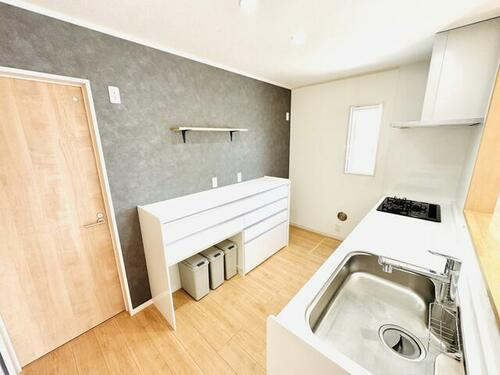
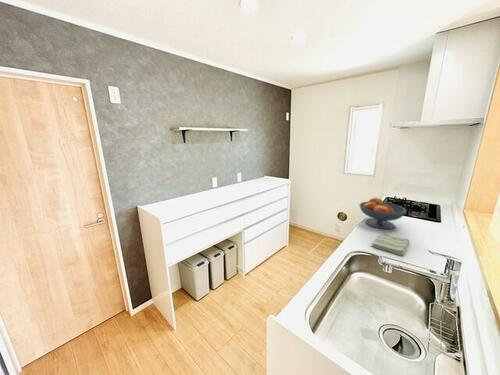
+ fruit bowl [358,197,408,230]
+ dish towel [371,233,410,257]
